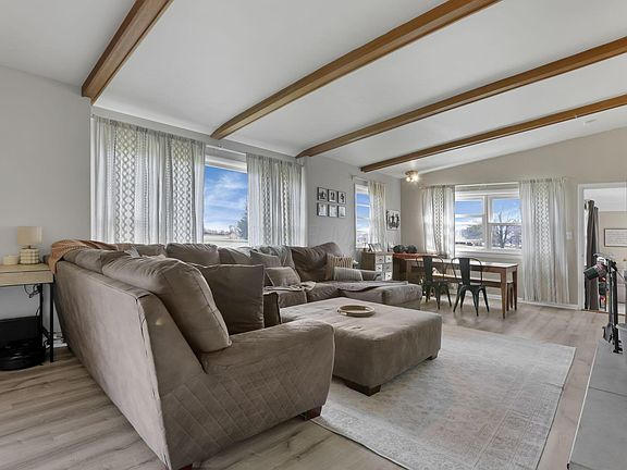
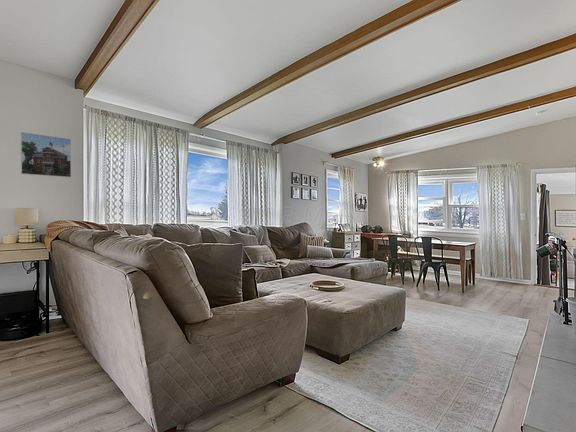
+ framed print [20,131,72,178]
